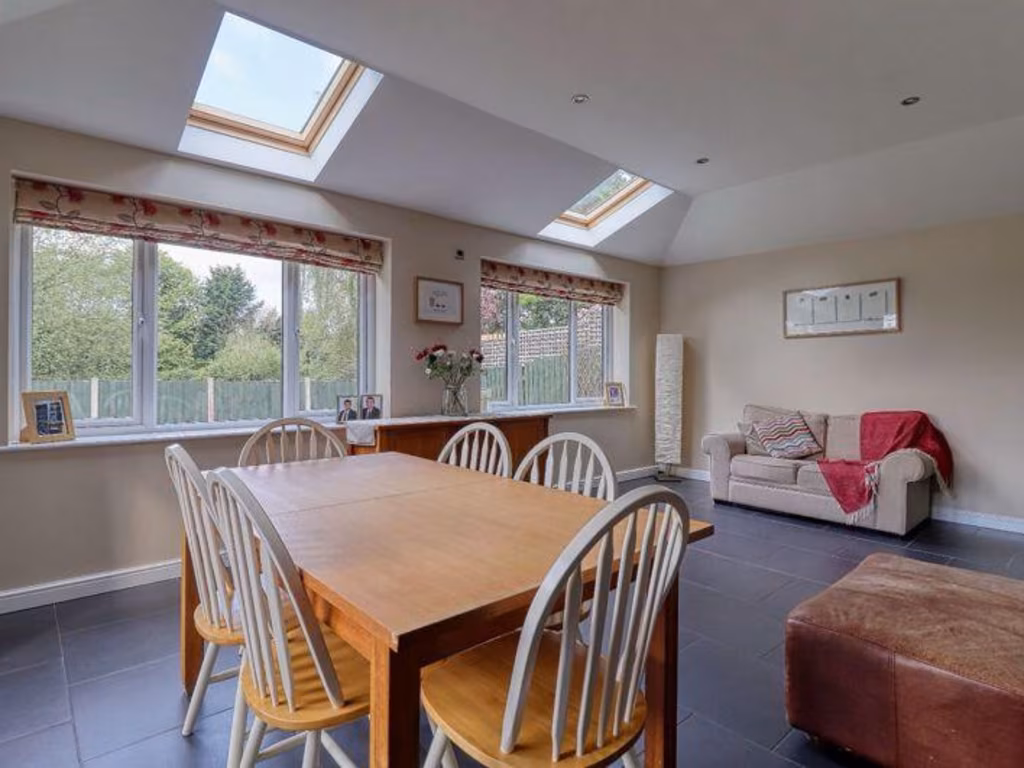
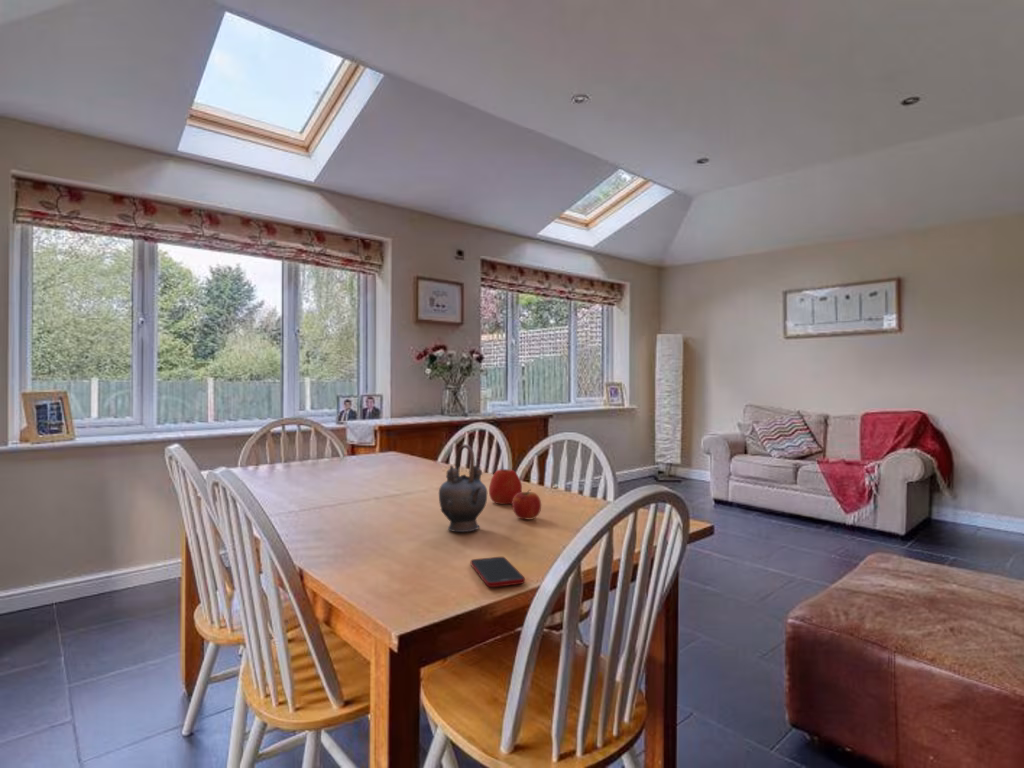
+ cell phone [470,556,526,588]
+ fruit [511,488,542,521]
+ apple [488,468,523,505]
+ teapot [438,443,488,533]
